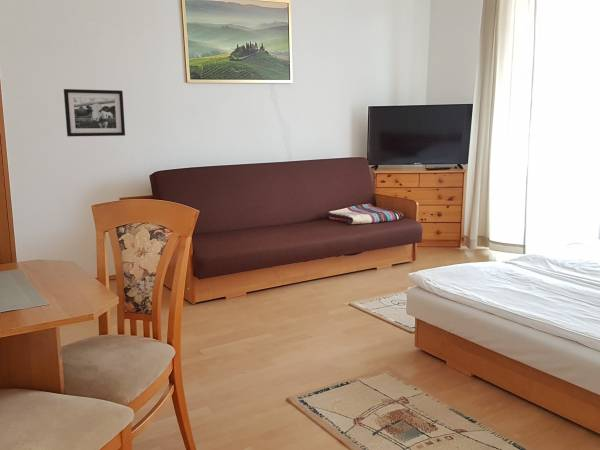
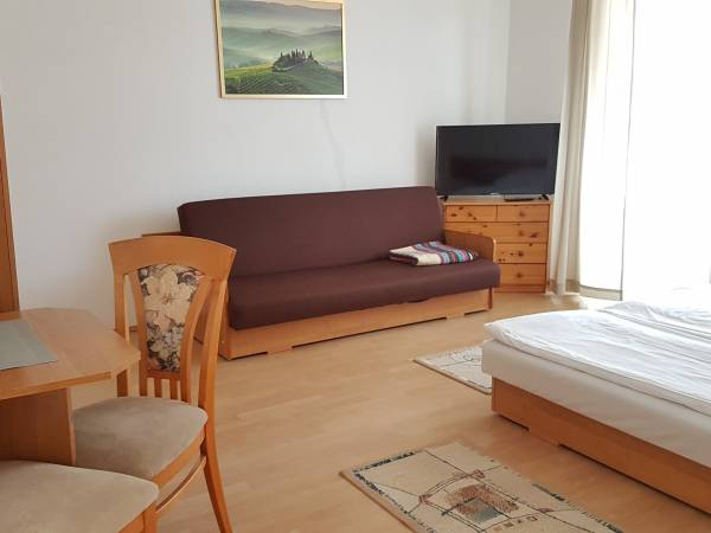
- picture frame [63,88,126,137]
